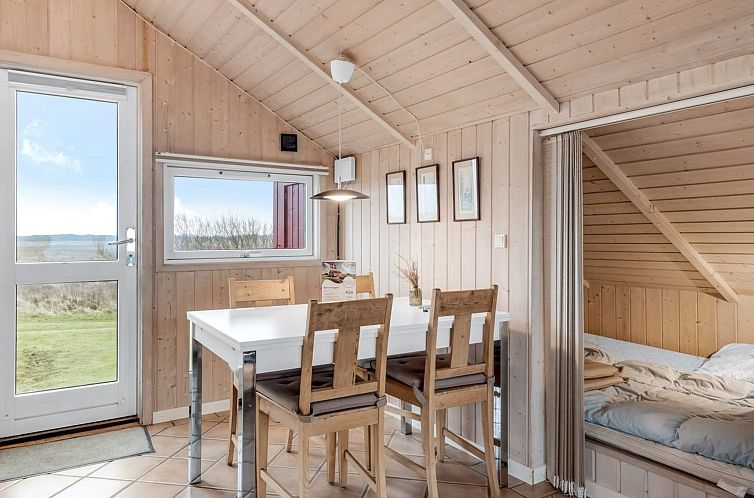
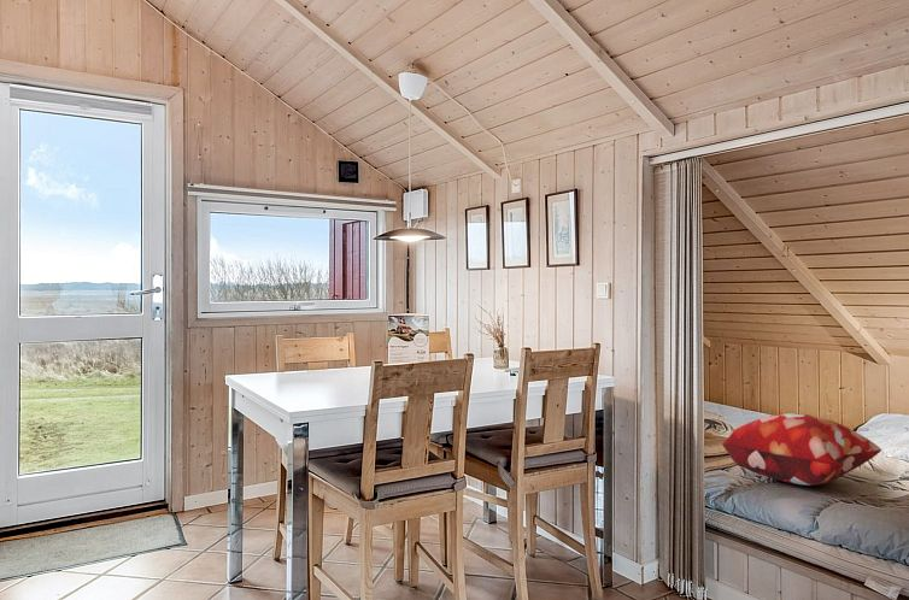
+ decorative pillow [721,412,882,487]
